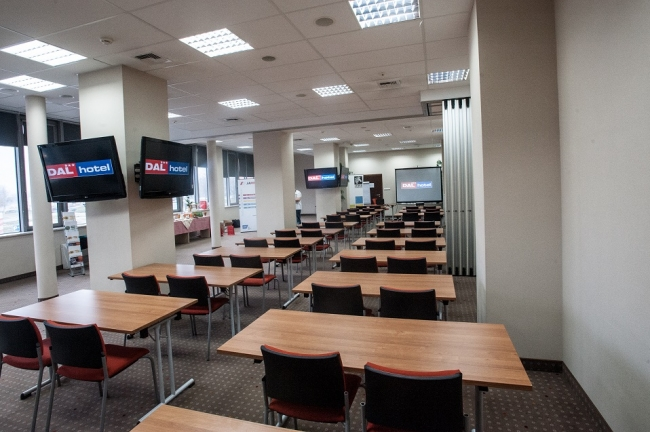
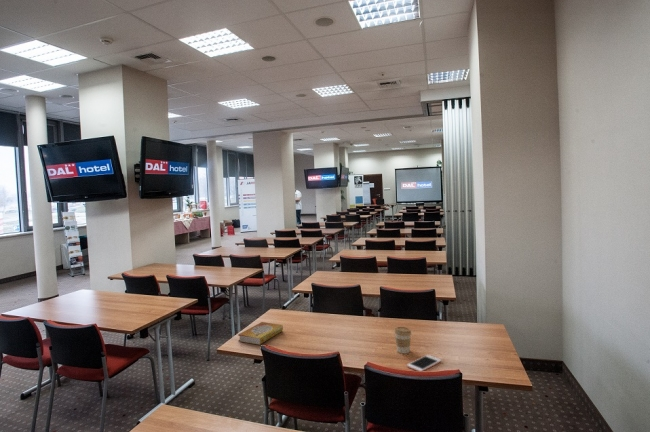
+ cell phone [406,354,443,372]
+ coffee cup [393,326,412,354]
+ book [237,321,284,346]
